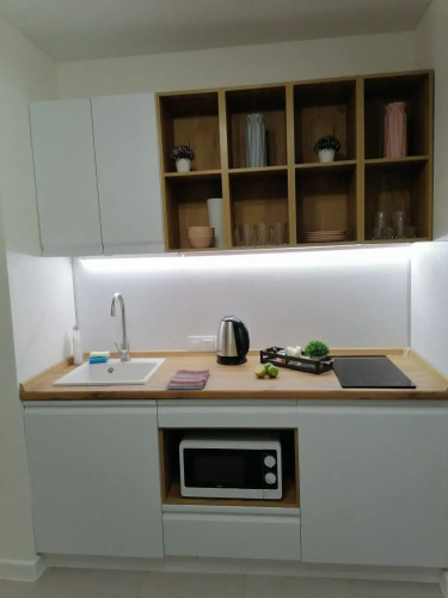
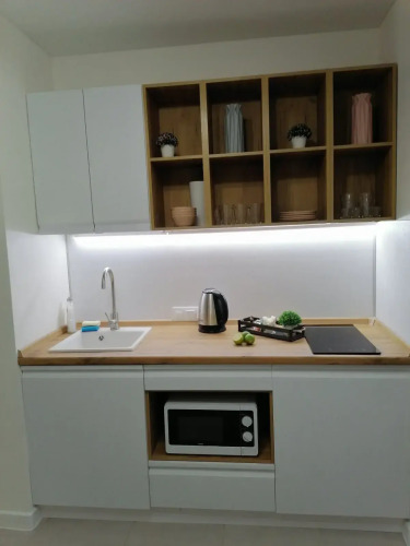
- dish towel [166,368,210,390]
